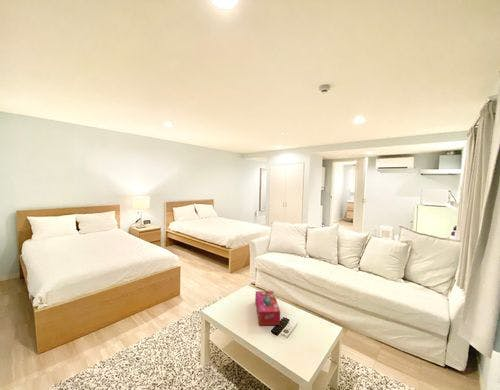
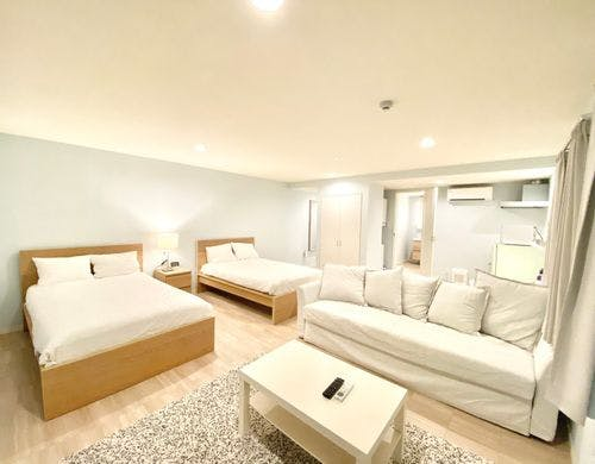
- tissue box [254,290,281,326]
